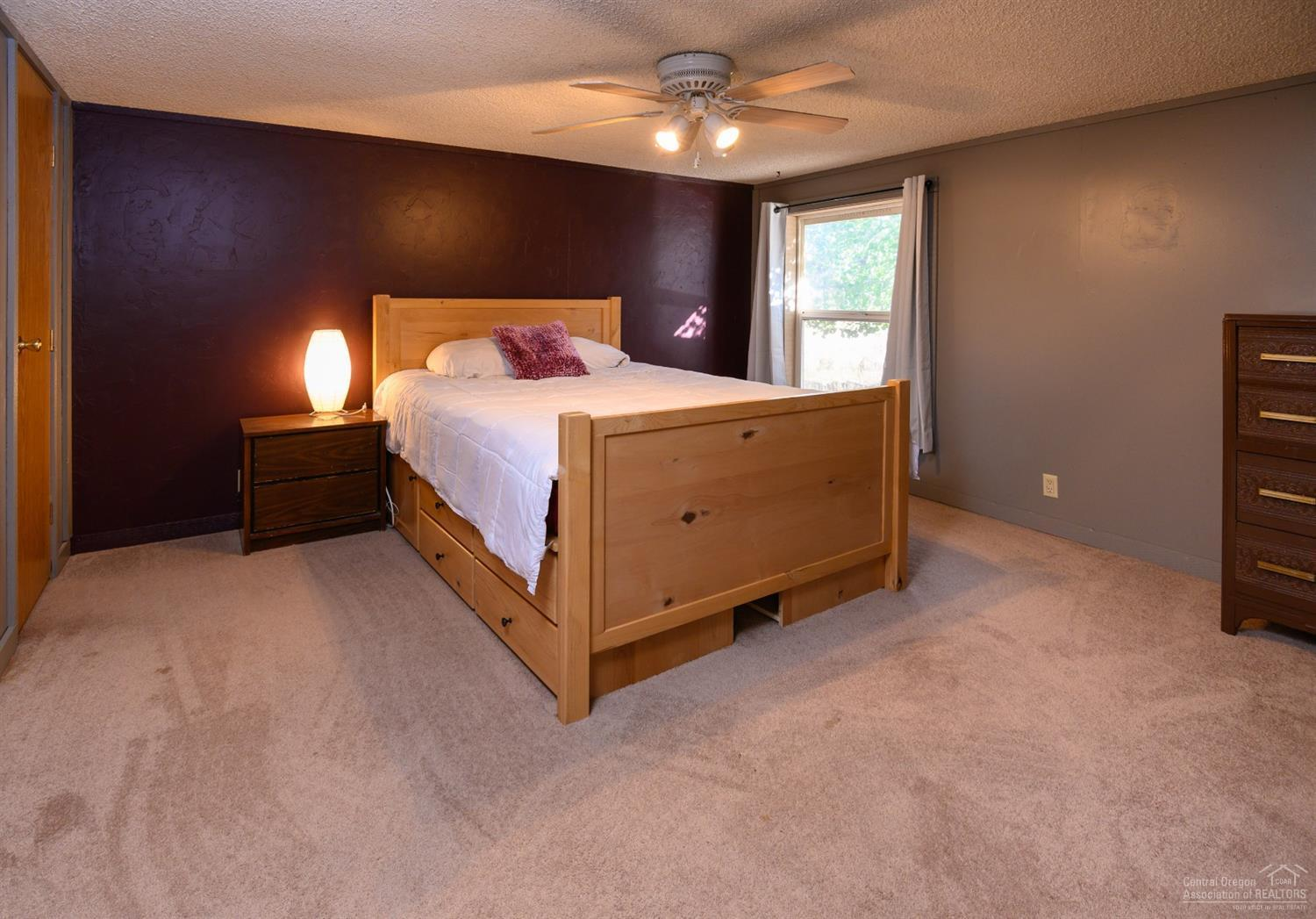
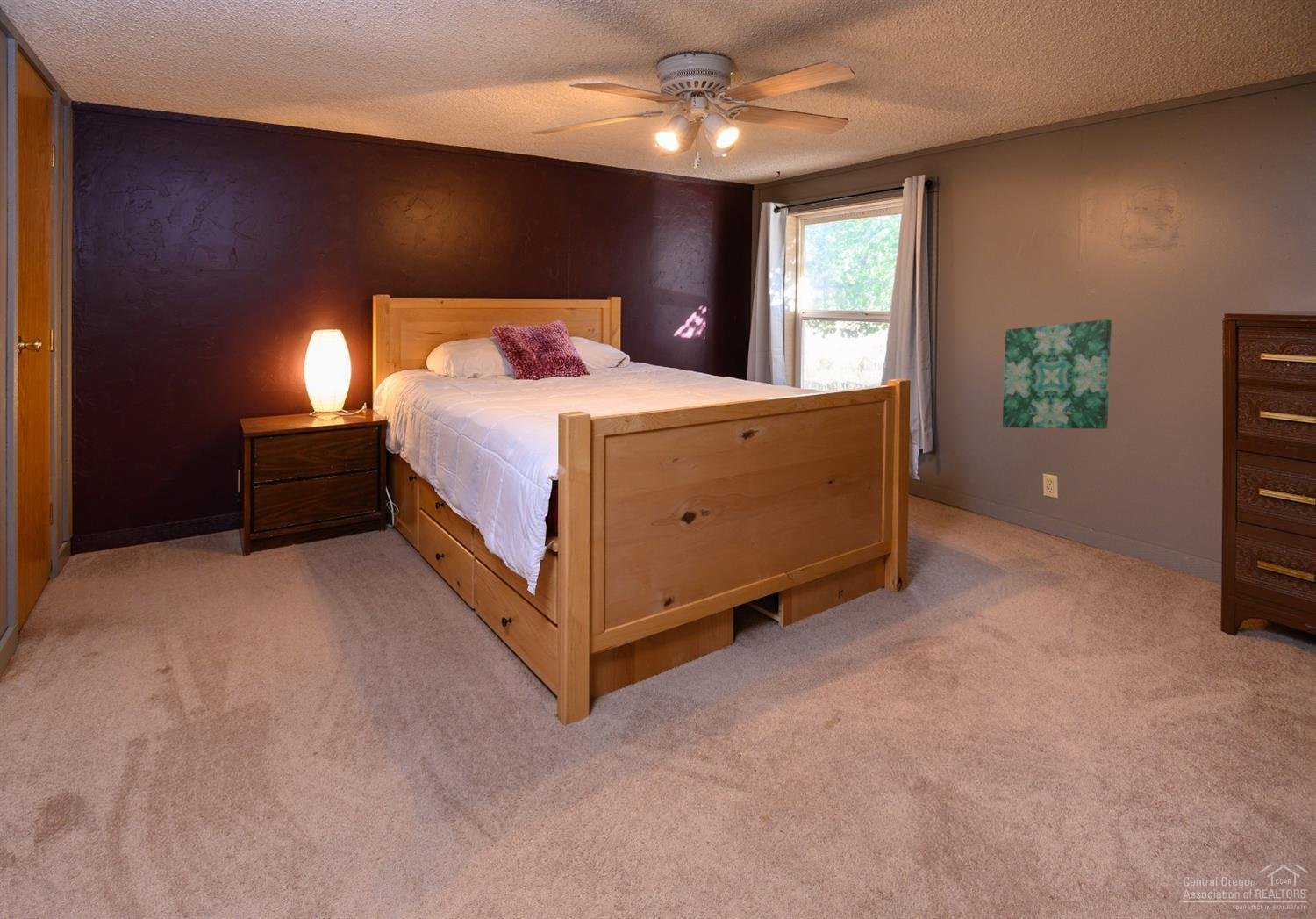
+ wall art [1002,319,1112,430]
